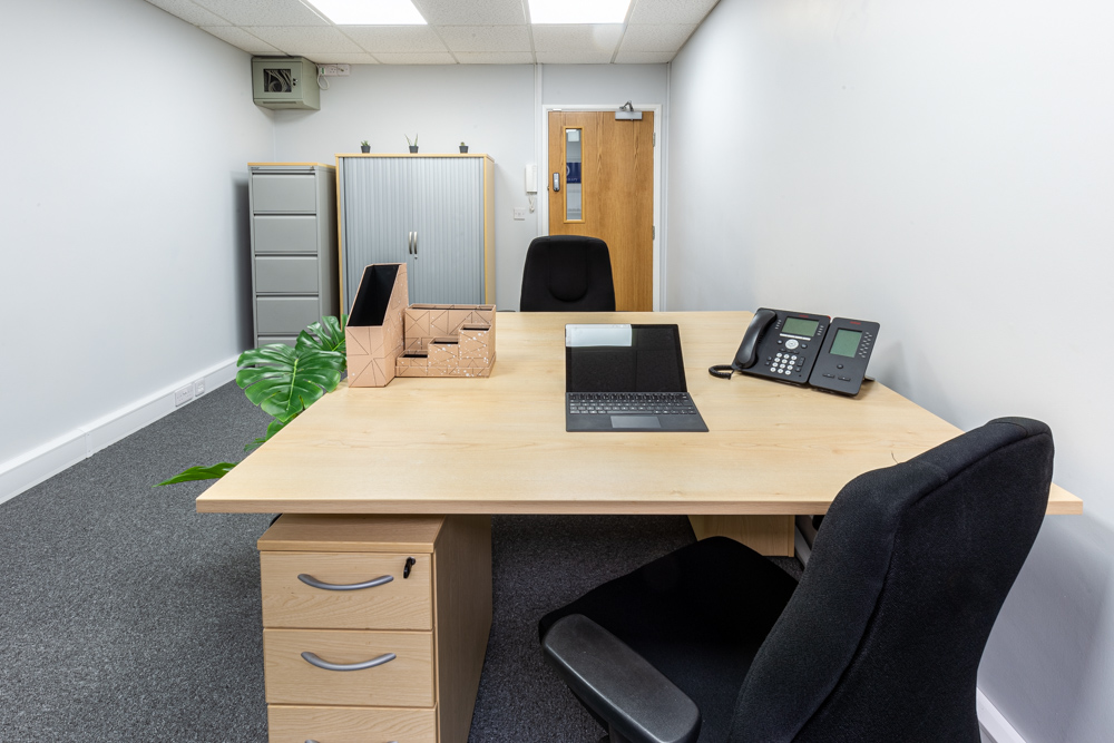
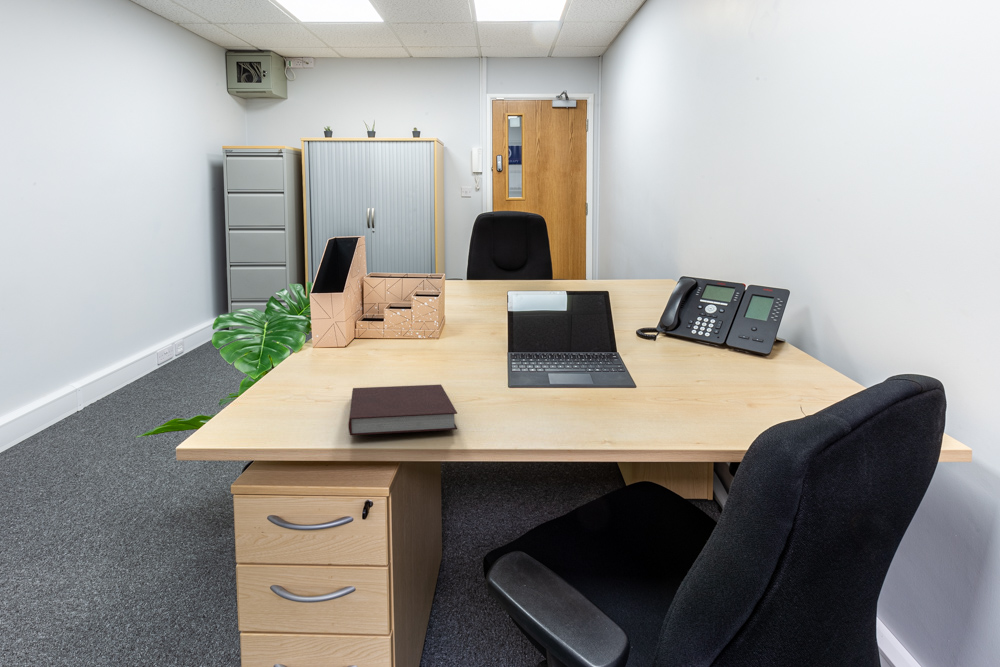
+ notebook [348,384,458,436]
